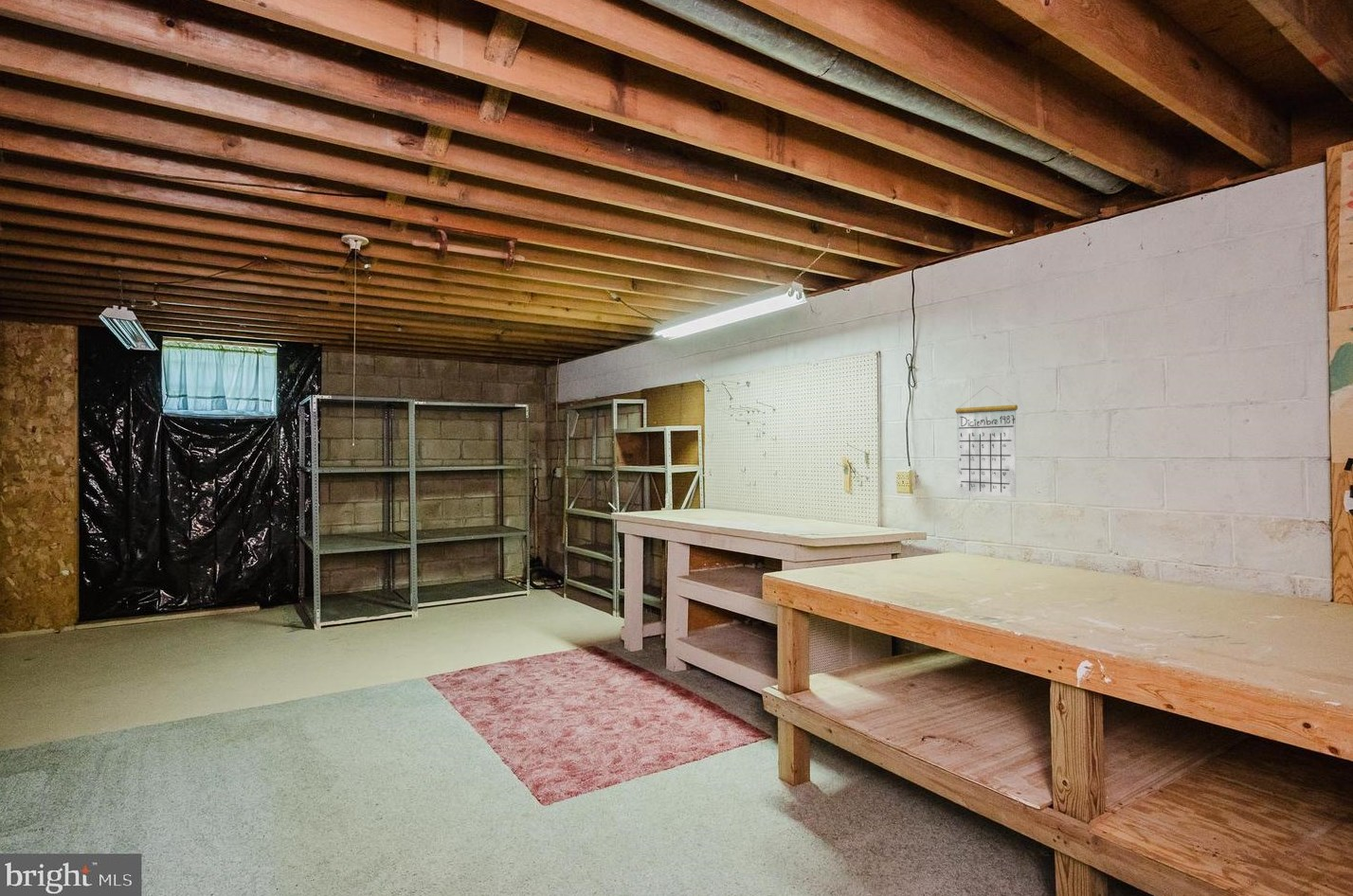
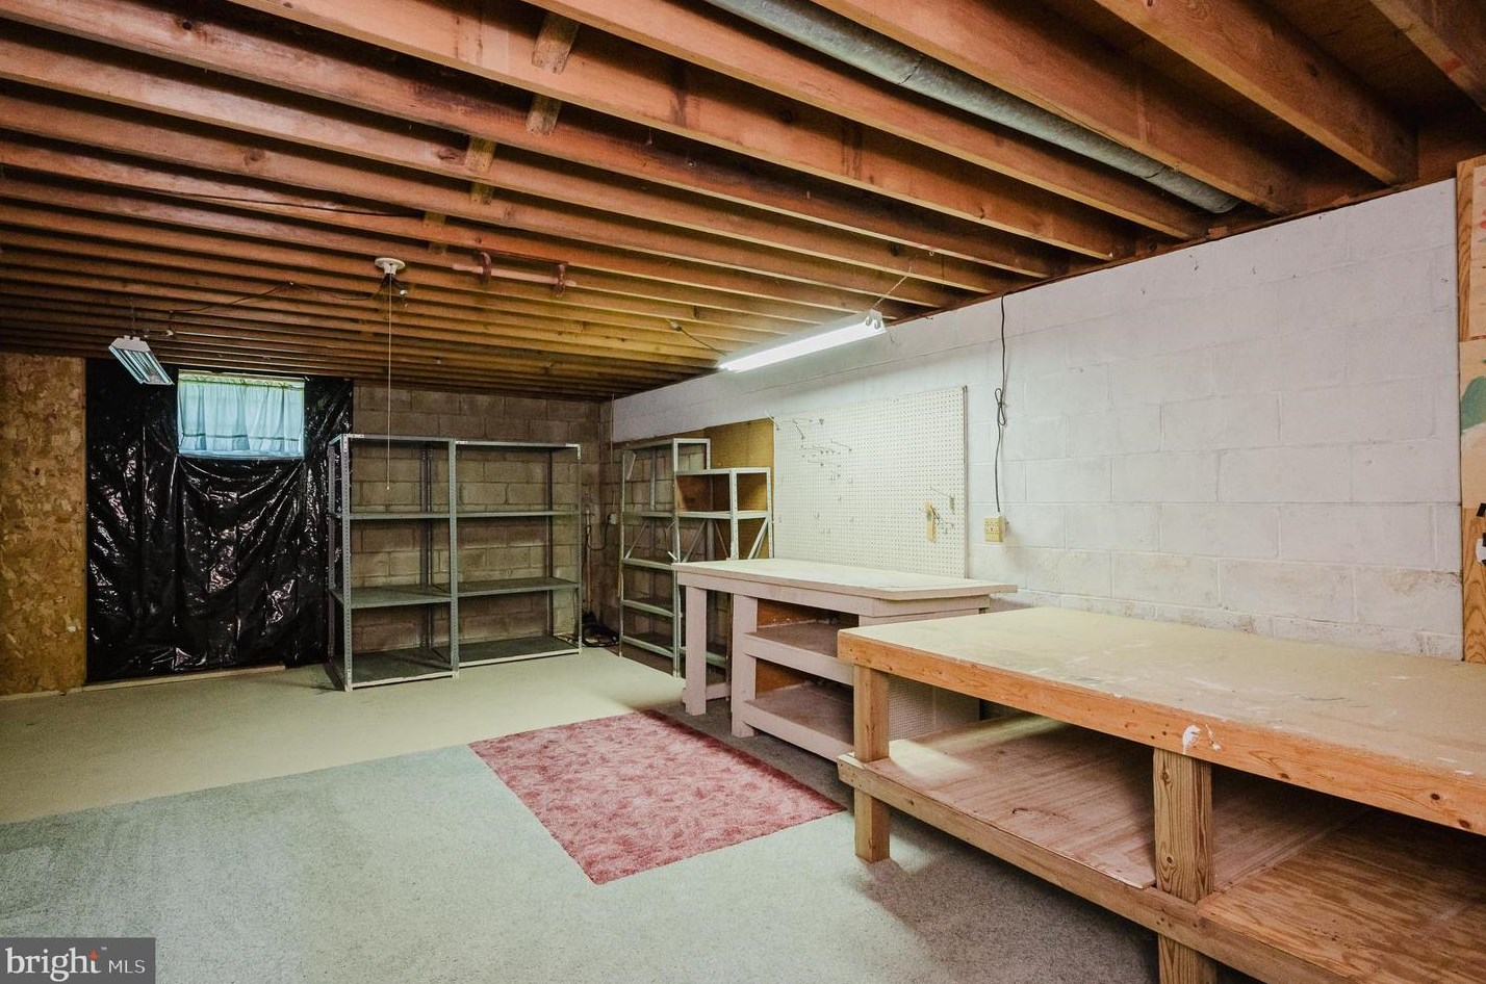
- calendar [955,385,1019,498]
